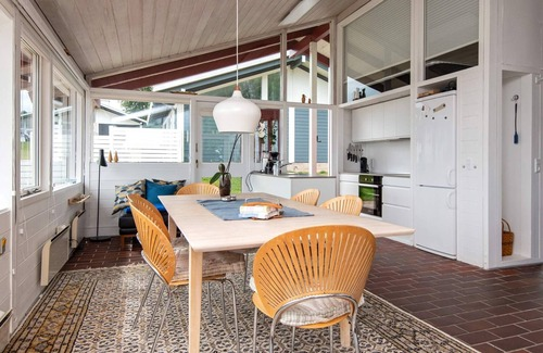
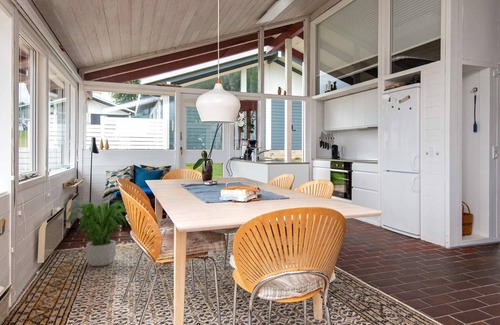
+ potted plant [61,199,128,267]
